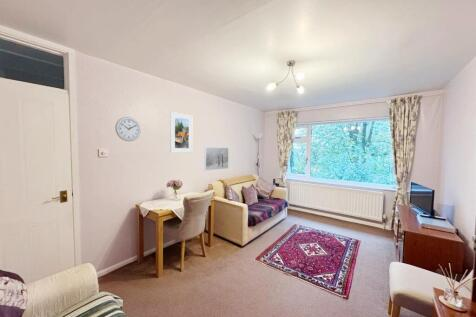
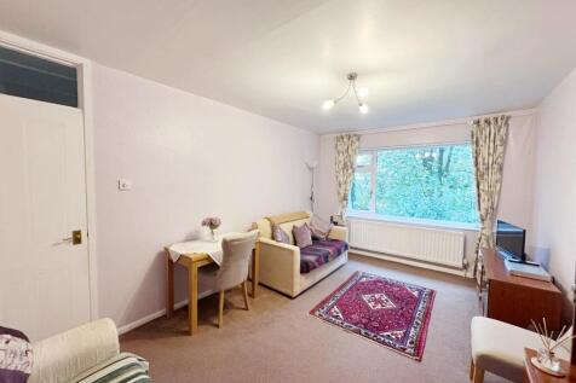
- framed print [204,146,230,172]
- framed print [169,111,193,154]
- wall clock [114,116,142,142]
